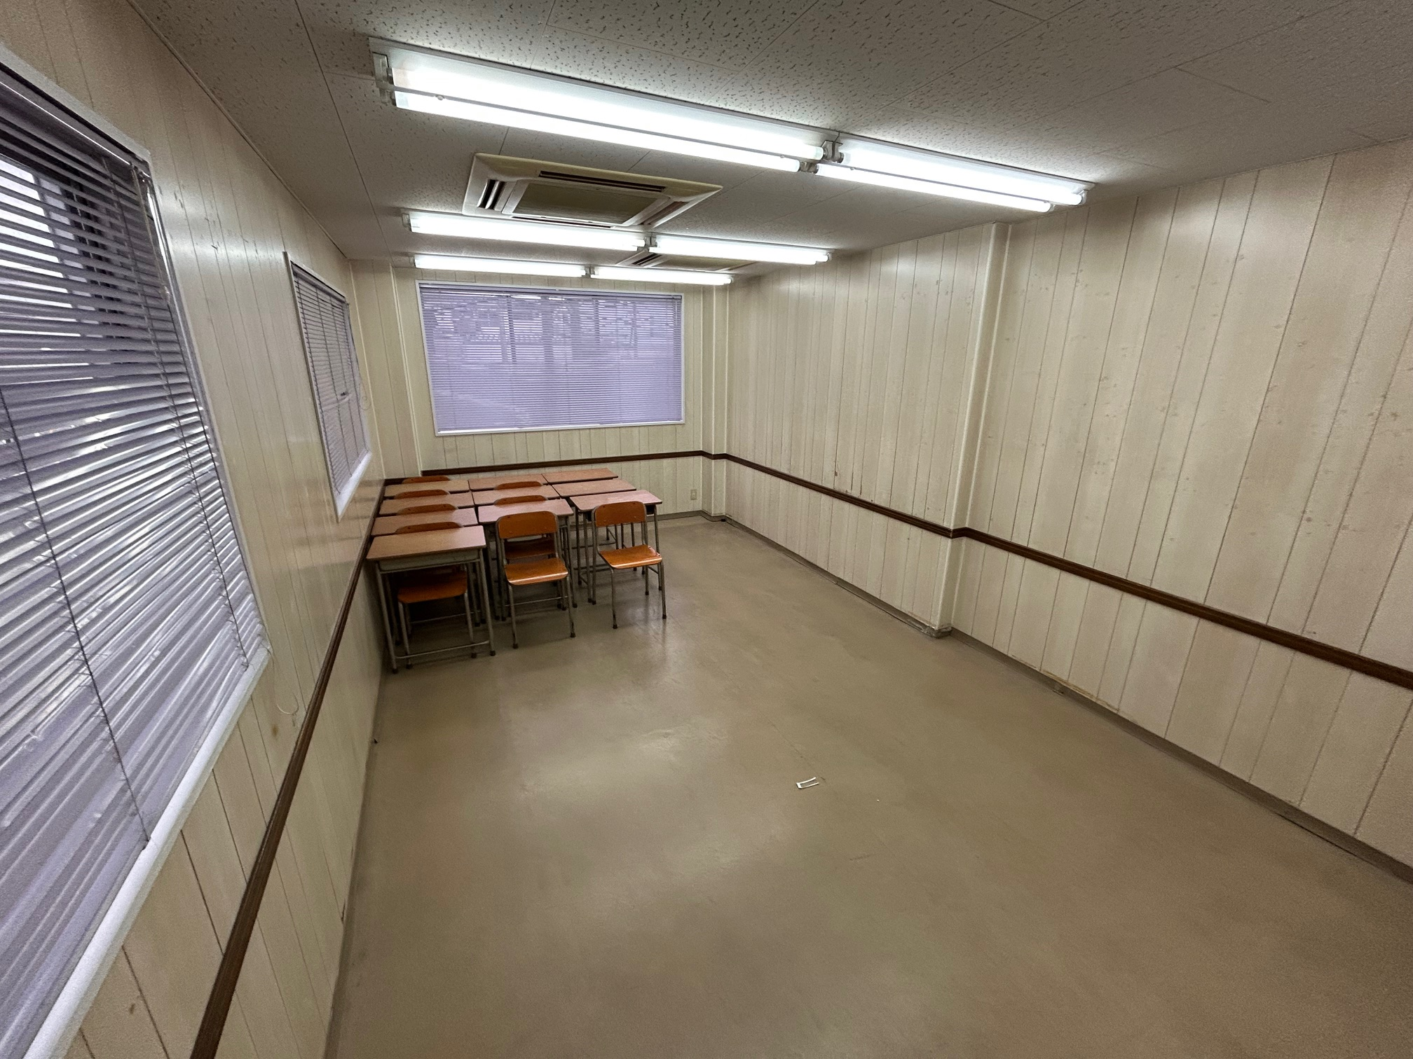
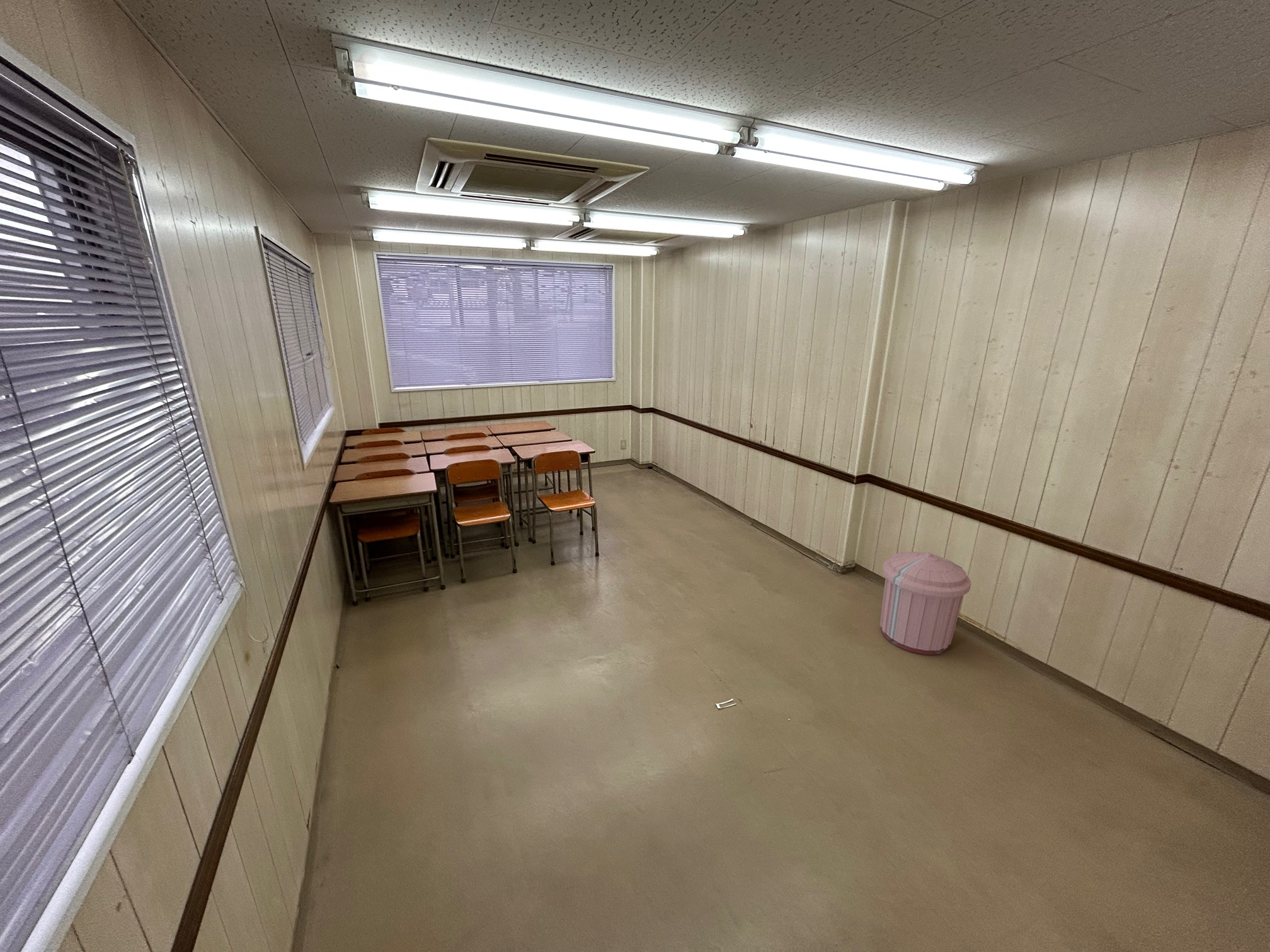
+ trash can [879,552,971,655]
